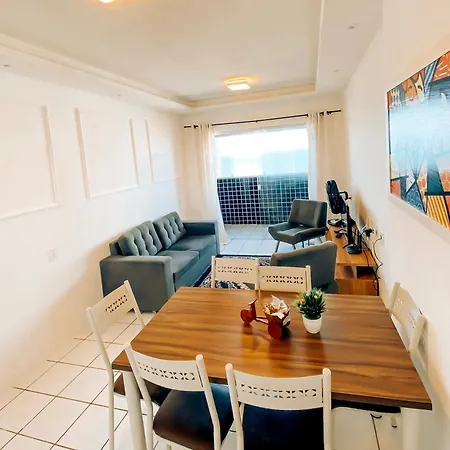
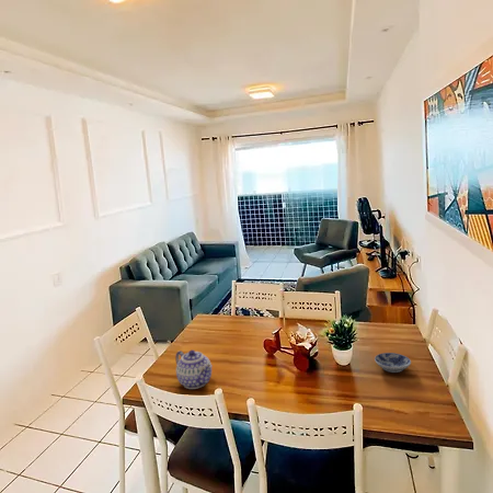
+ teapot [174,348,214,390]
+ bowl [374,352,412,374]
